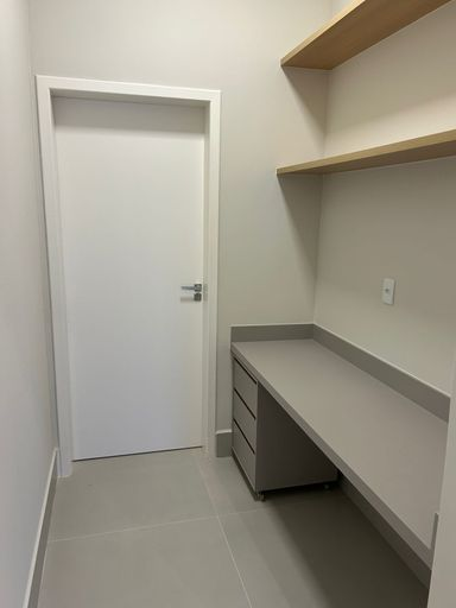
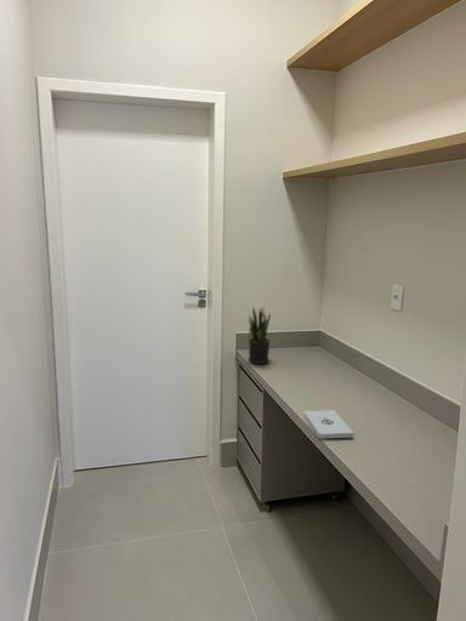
+ notepad [303,409,354,439]
+ potted plant [246,306,272,365]
